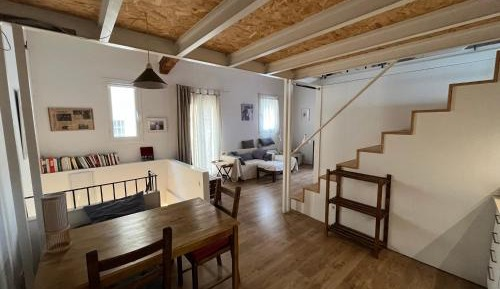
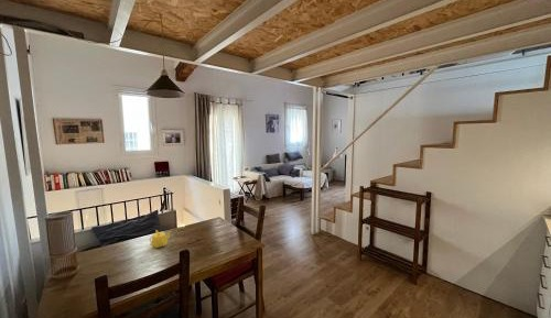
+ teapot [149,229,172,249]
